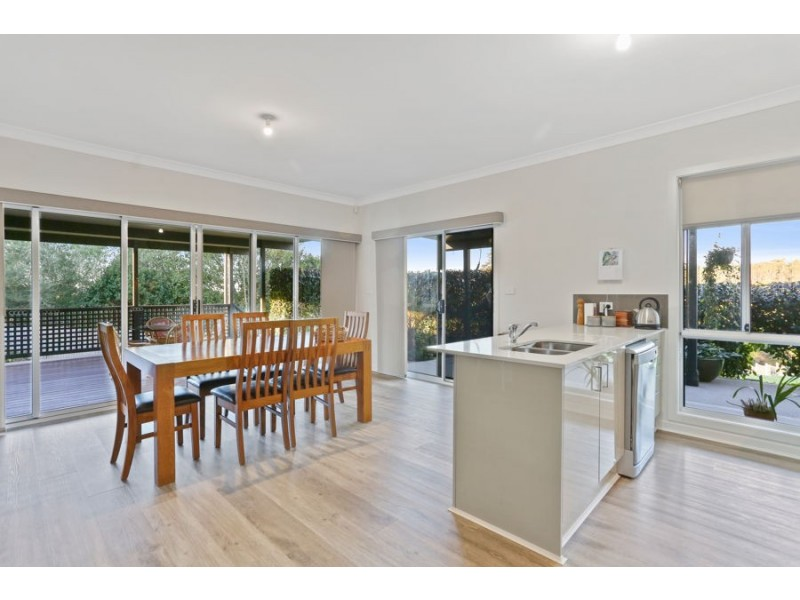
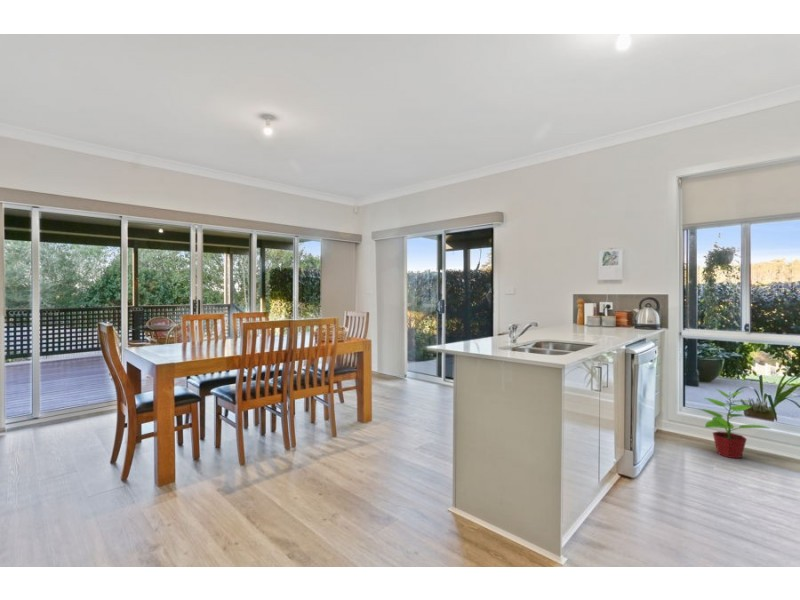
+ potted plant [698,387,772,460]
